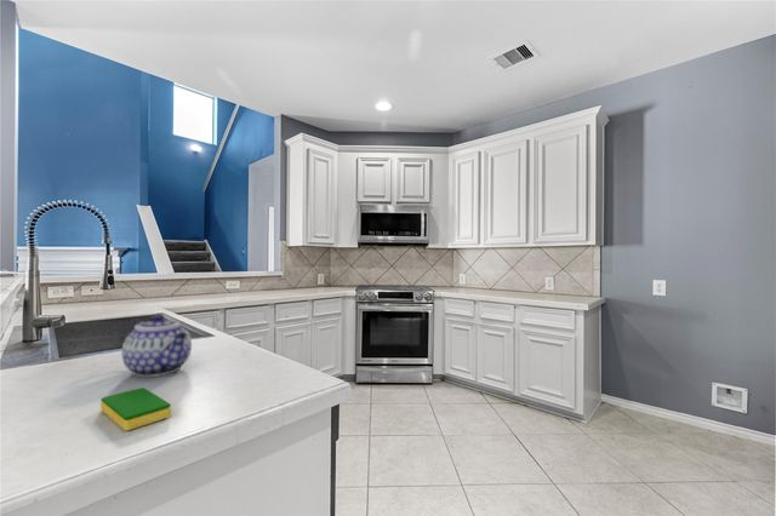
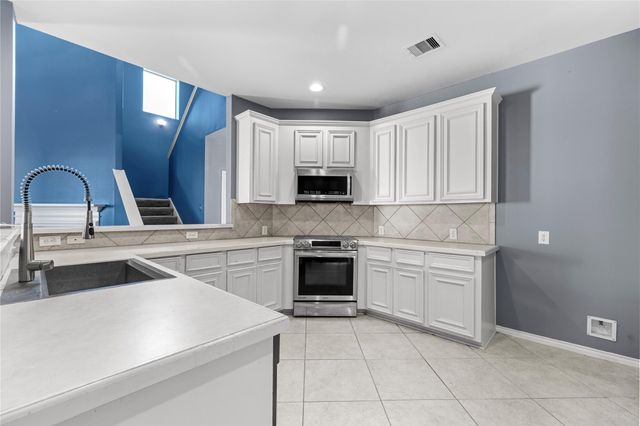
- teapot [120,313,193,378]
- dish sponge [99,386,172,432]
